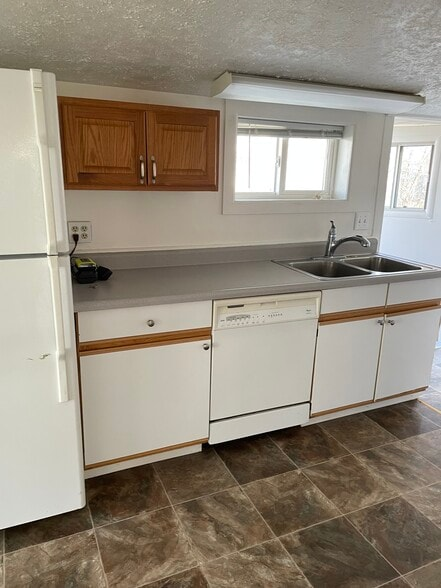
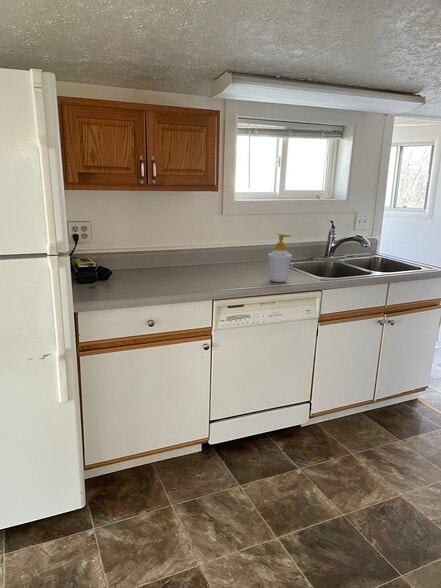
+ soap bottle [267,233,293,283]
